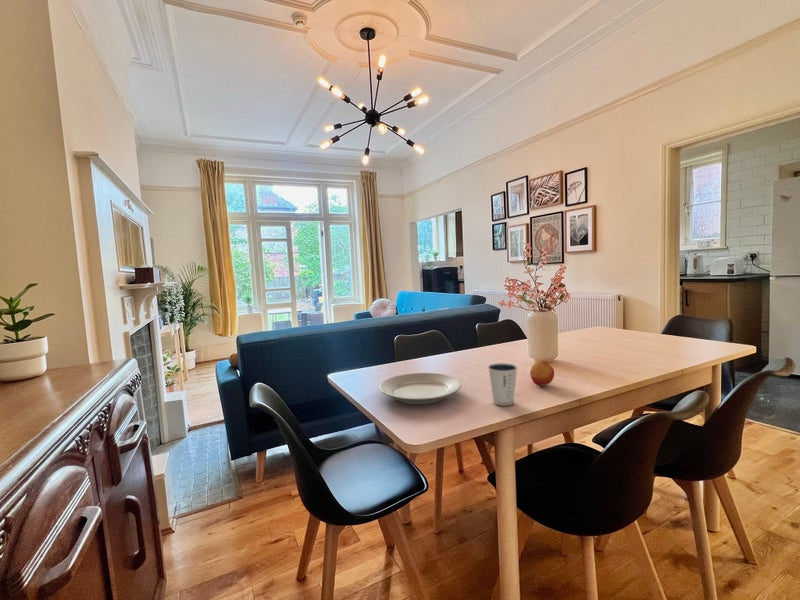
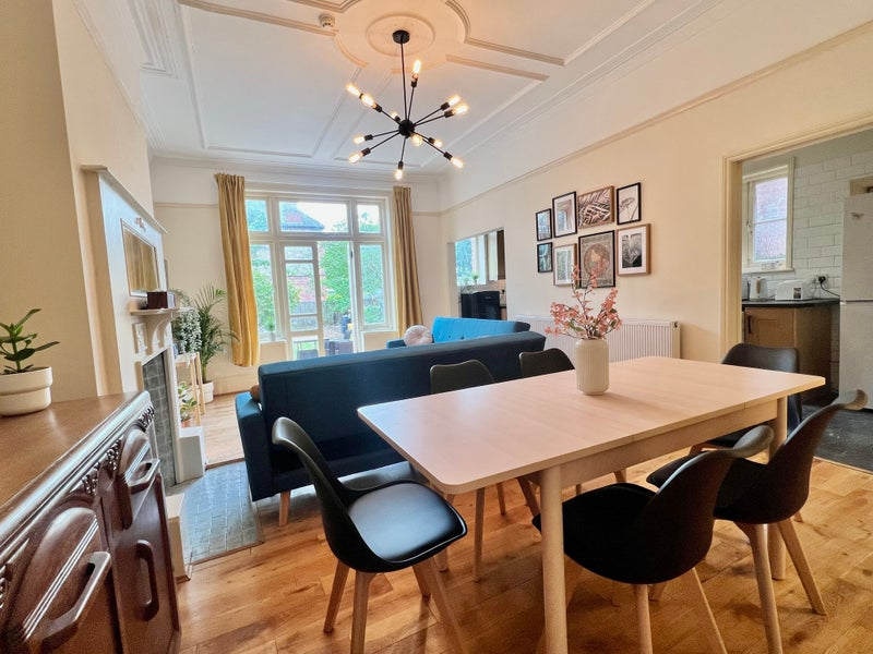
- dixie cup [487,362,518,406]
- fruit [529,360,555,387]
- plate [378,372,462,405]
